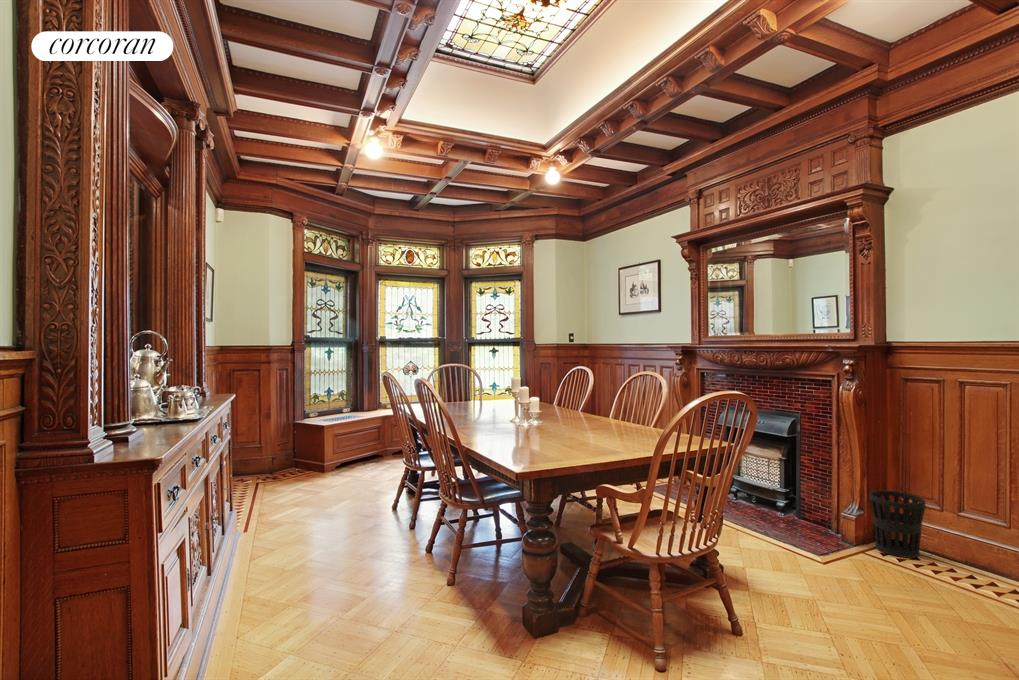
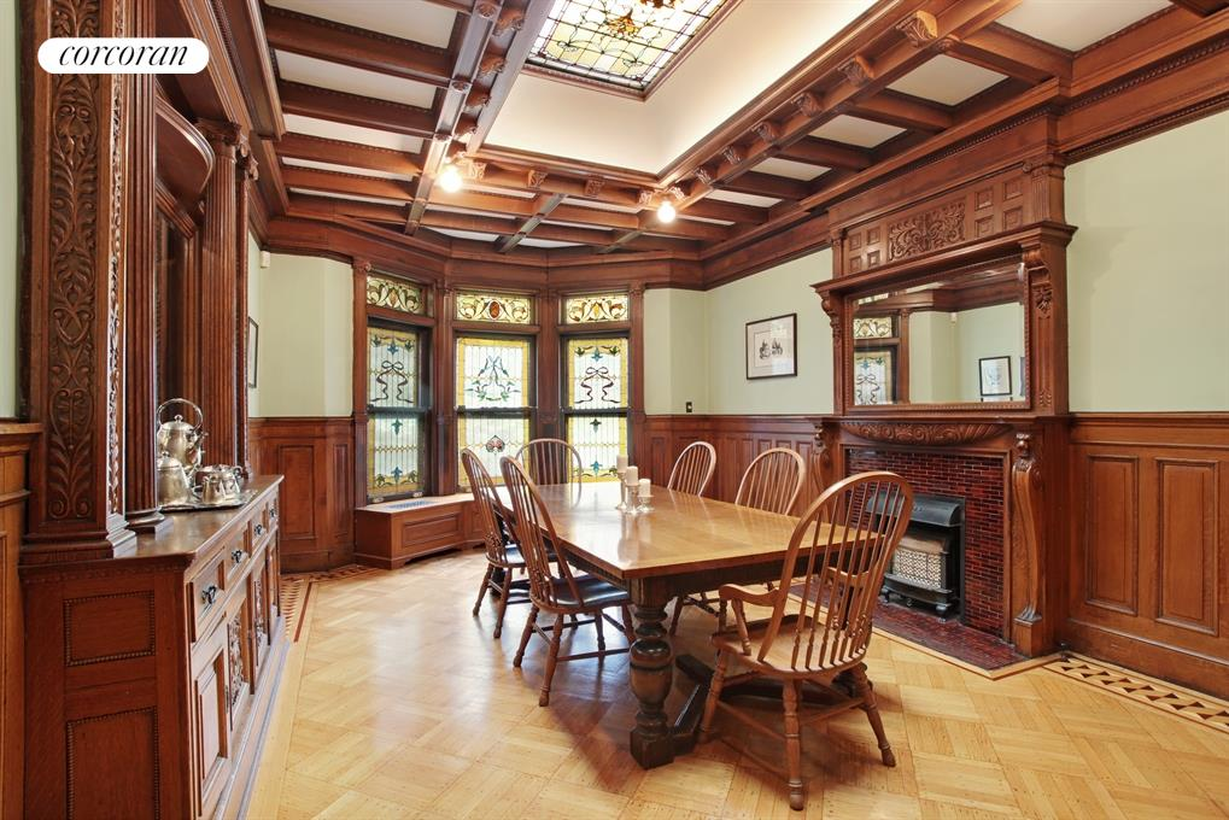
- wastebasket [868,489,927,559]
